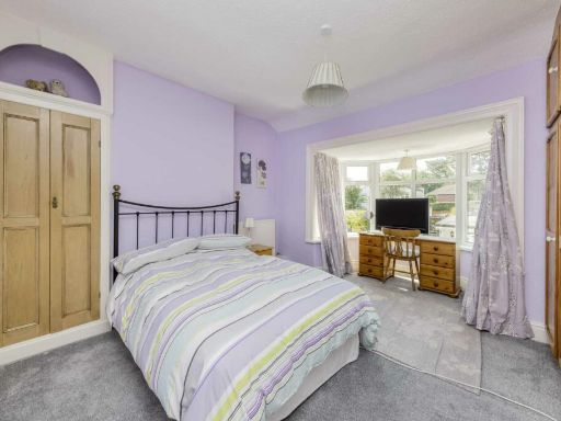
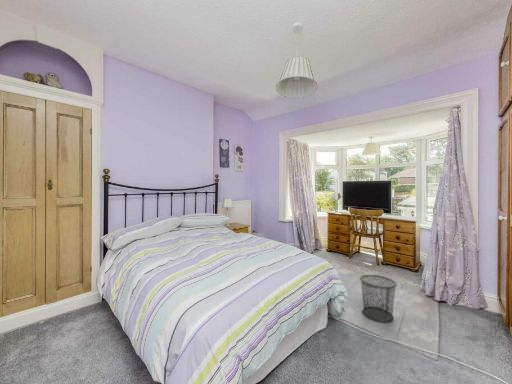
+ waste bin [359,274,398,323]
